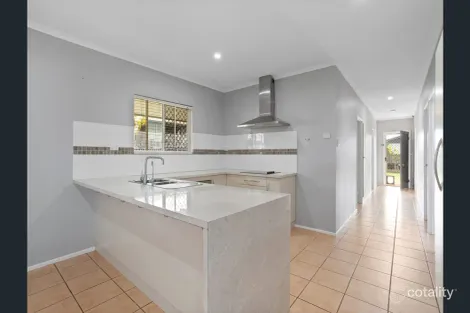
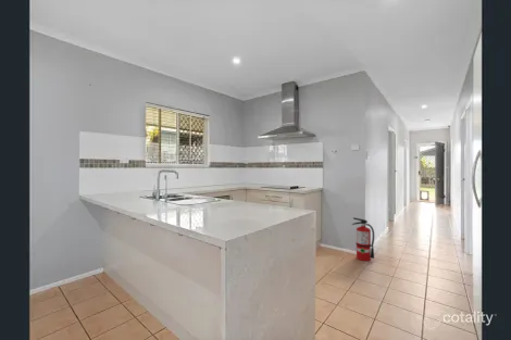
+ fire extinguisher [351,216,375,262]
